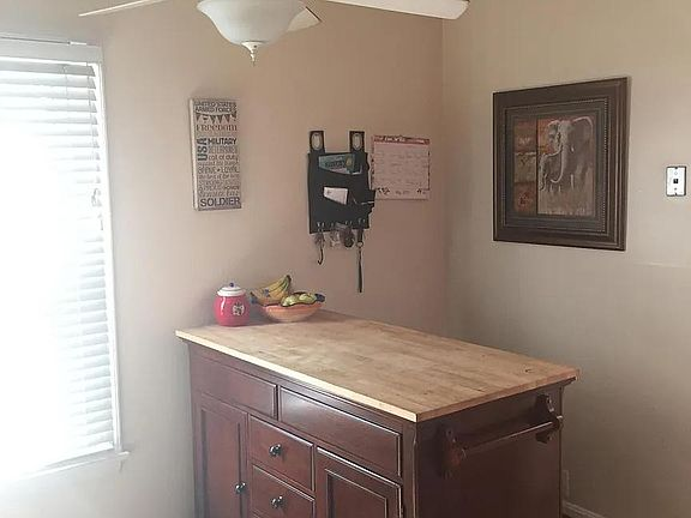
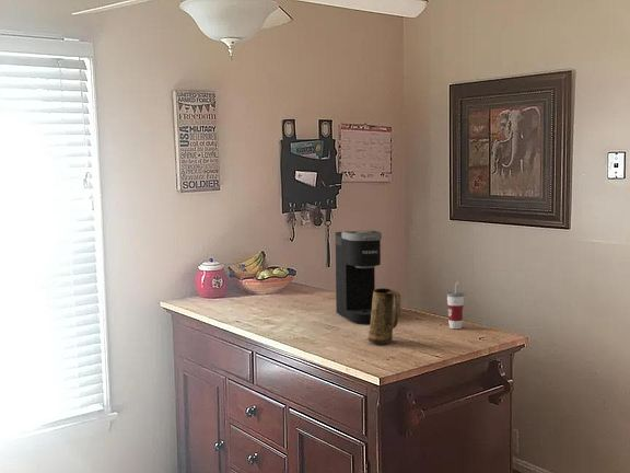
+ coffee maker [335,230,383,324]
+ cup [446,280,466,330]
+ mug [368,287,401,345]
